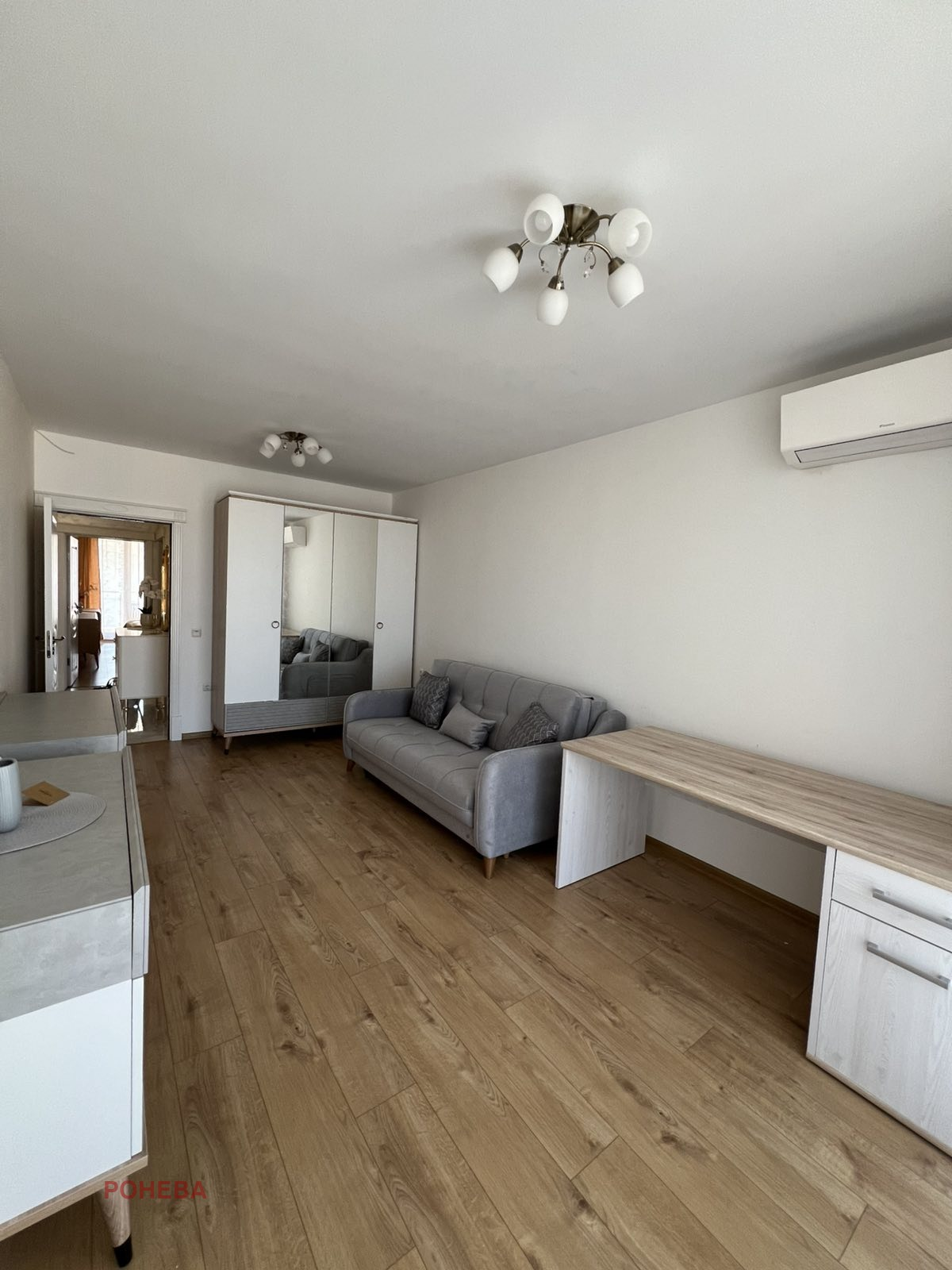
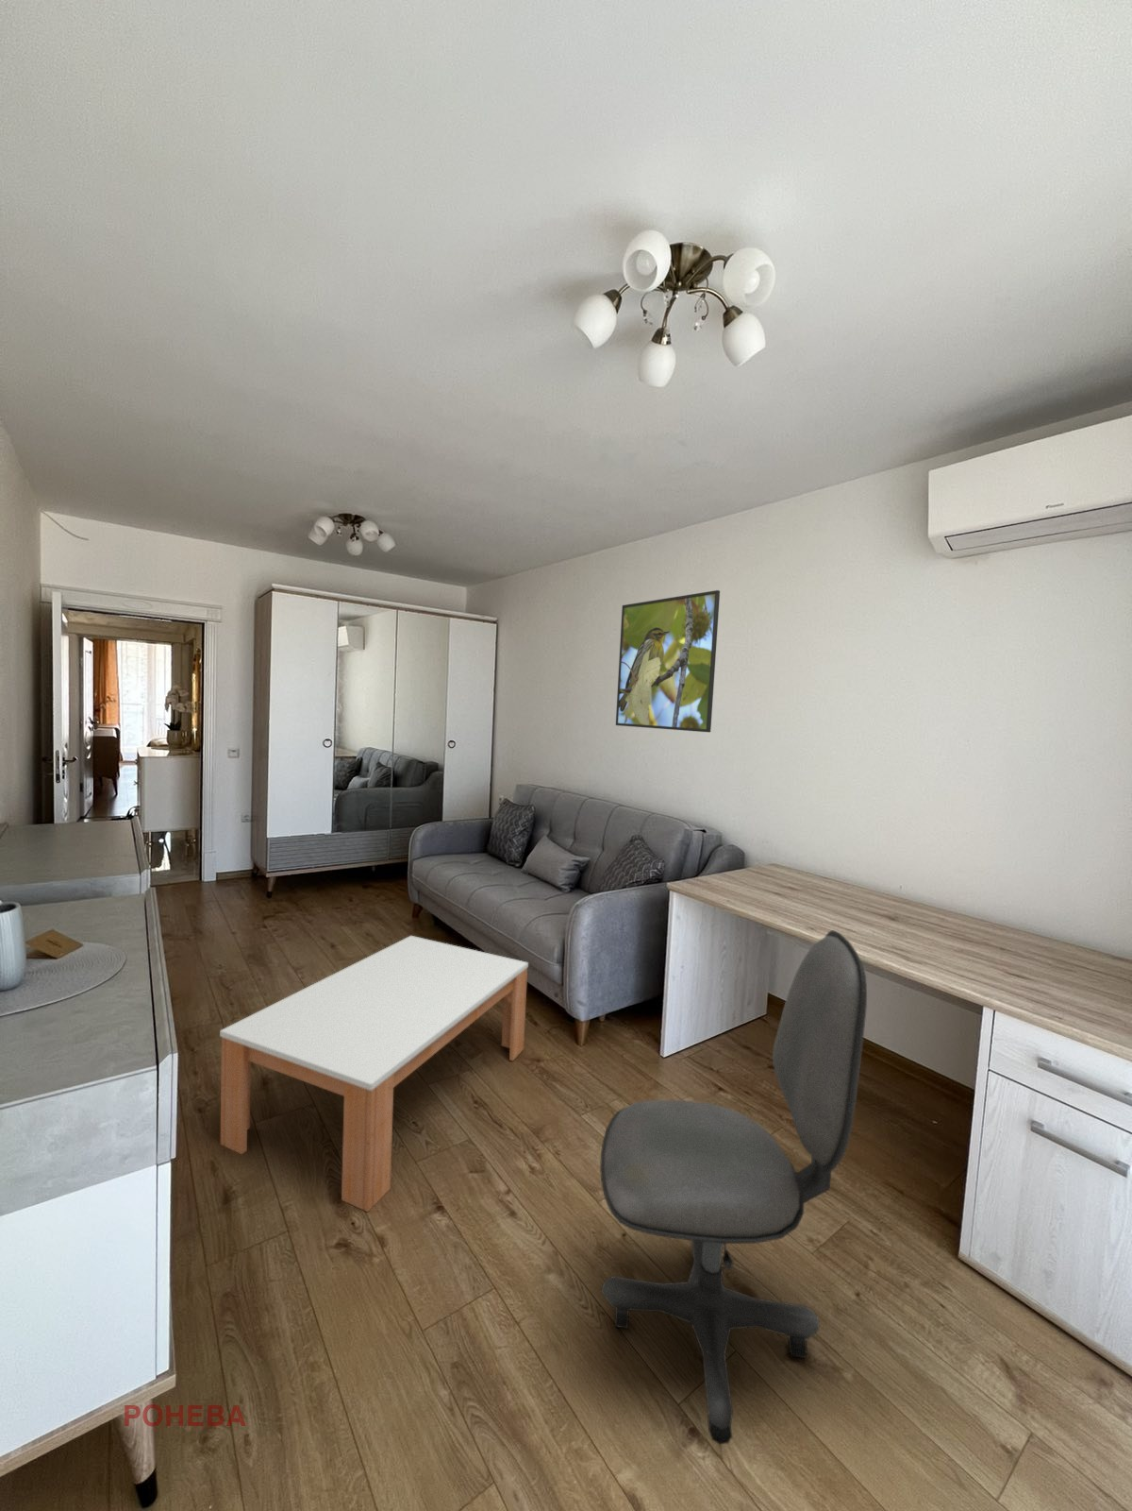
+ coffee table [219,935,529,1212]
+ office chair [599,929,868,1446]
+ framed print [615,589,721,733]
